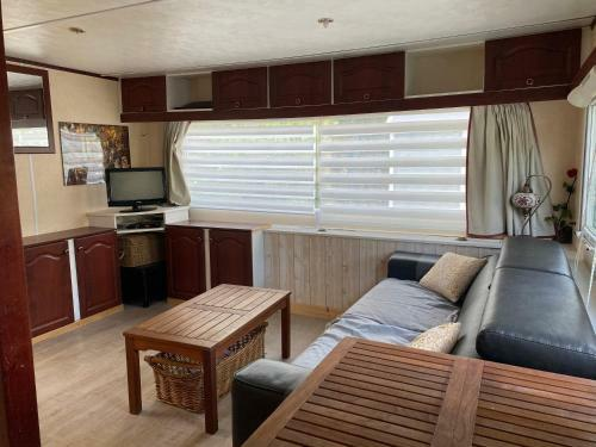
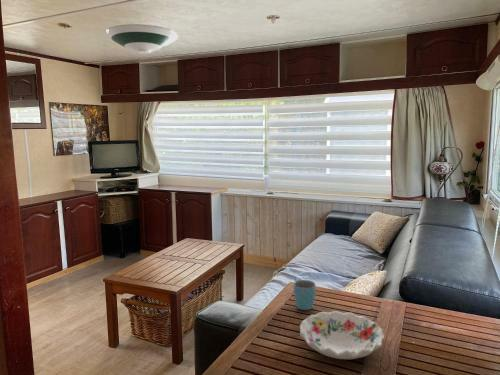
+ mug [293,279,317,311]
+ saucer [104,23,179,55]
+ decorative bowl [299,310,385,360]
